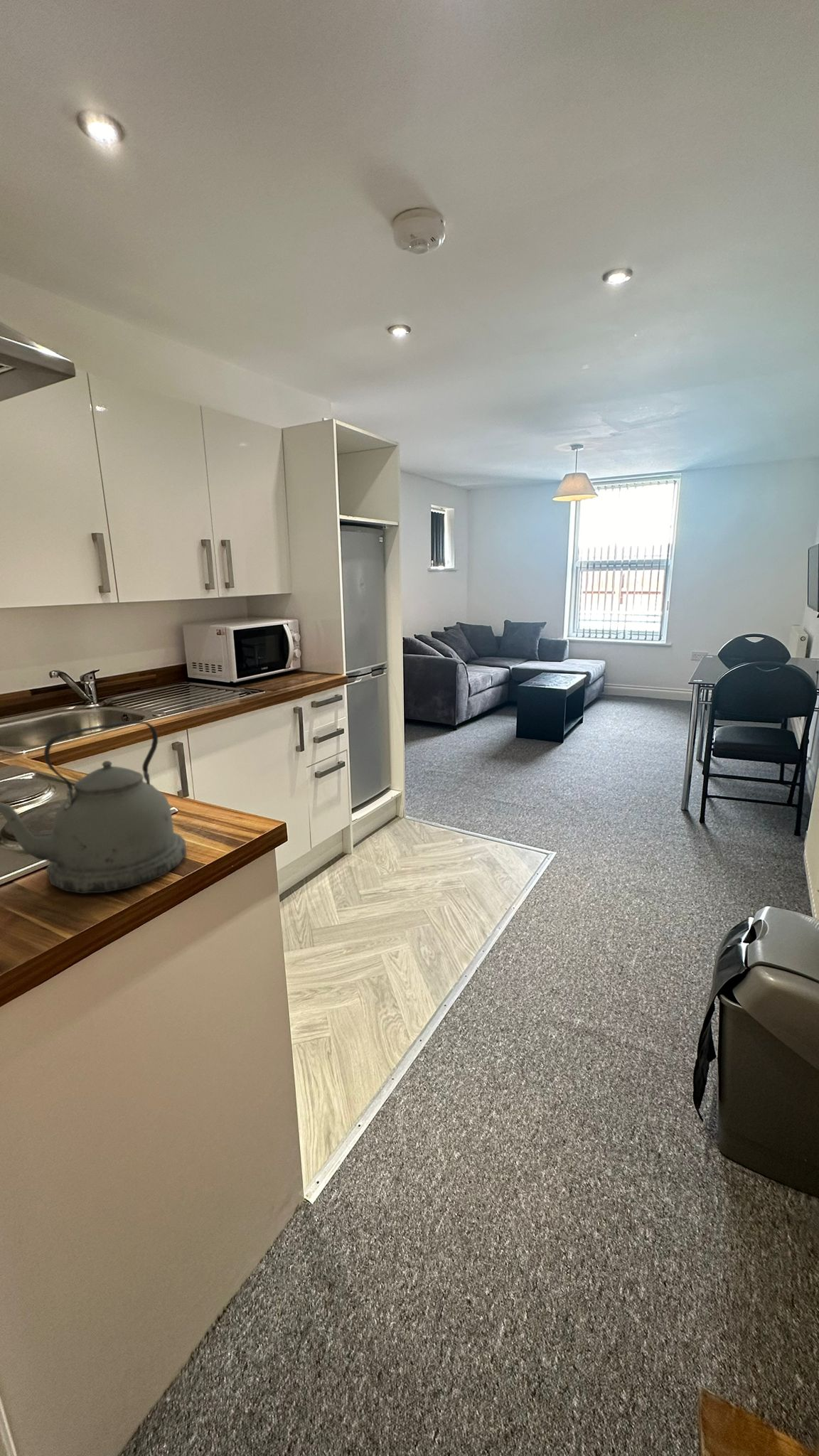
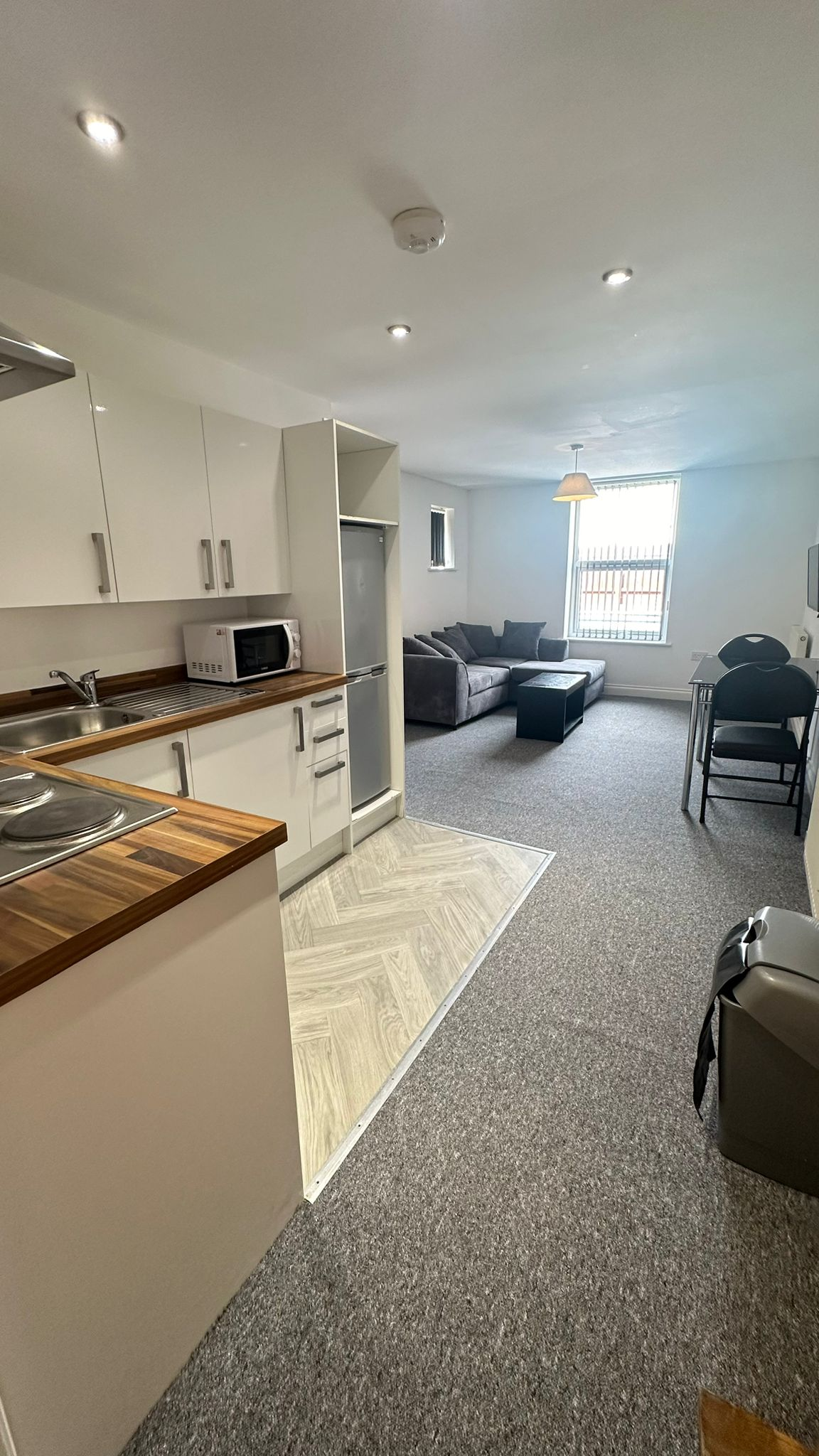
- kettle [0,720,187,894]
